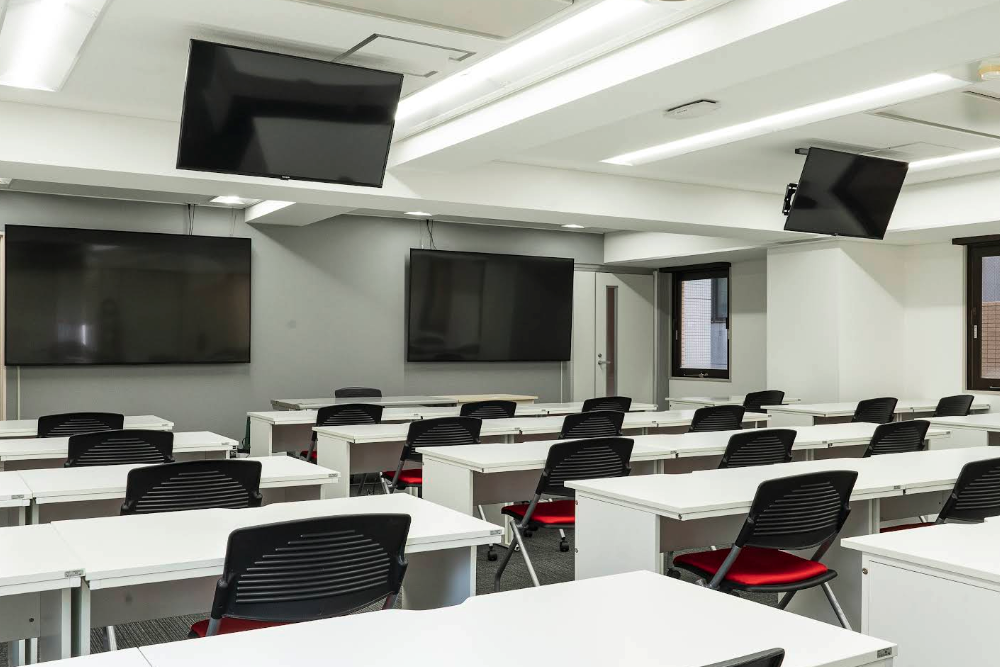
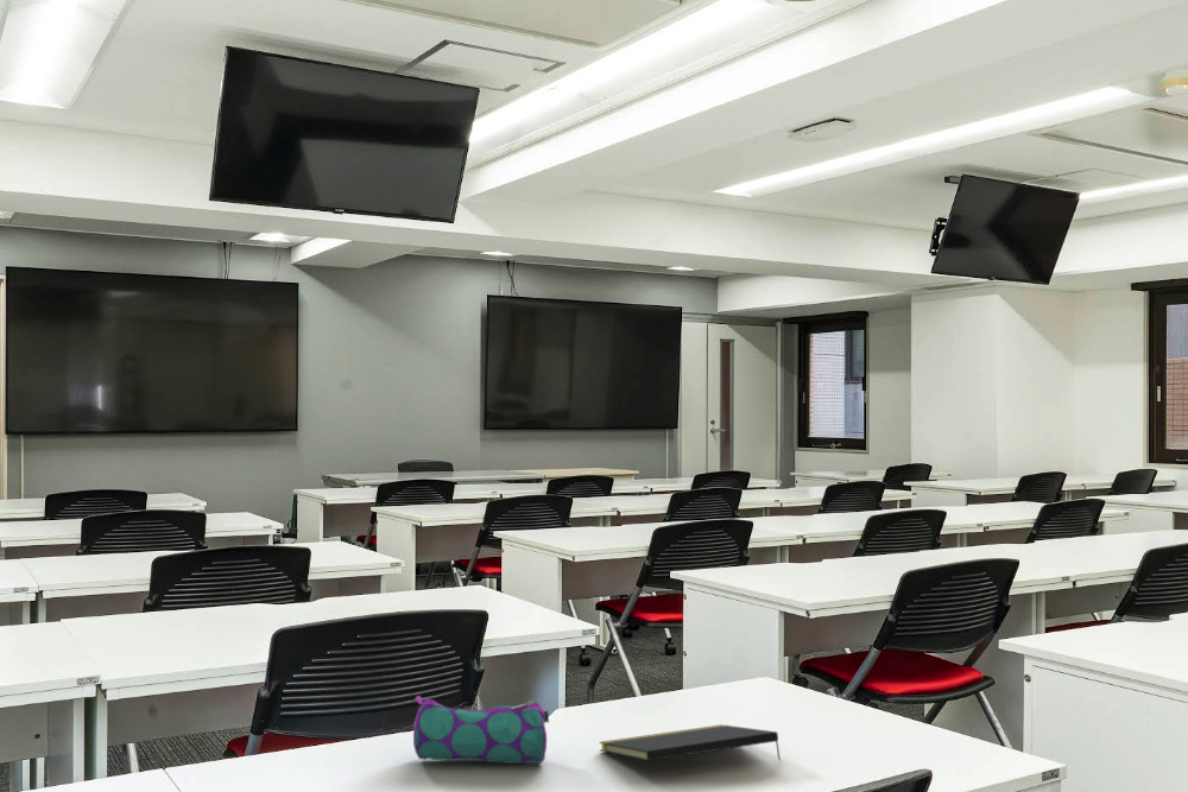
+ pencil case [412,695,550,765]
+ notepad [599,723,782,762]
